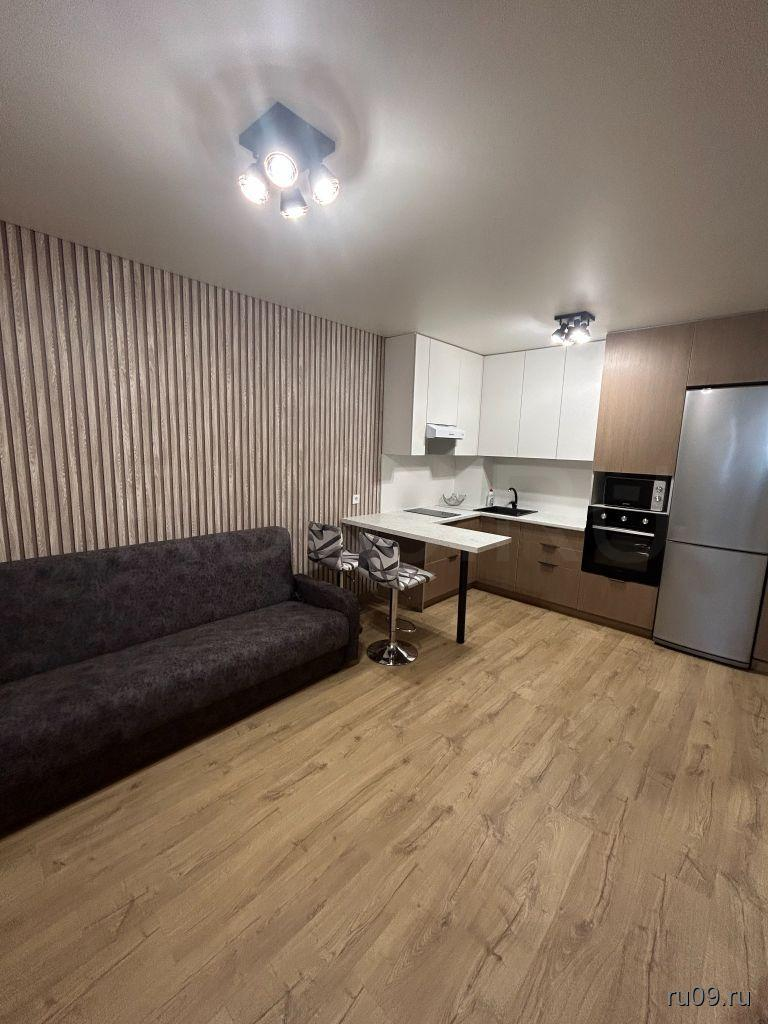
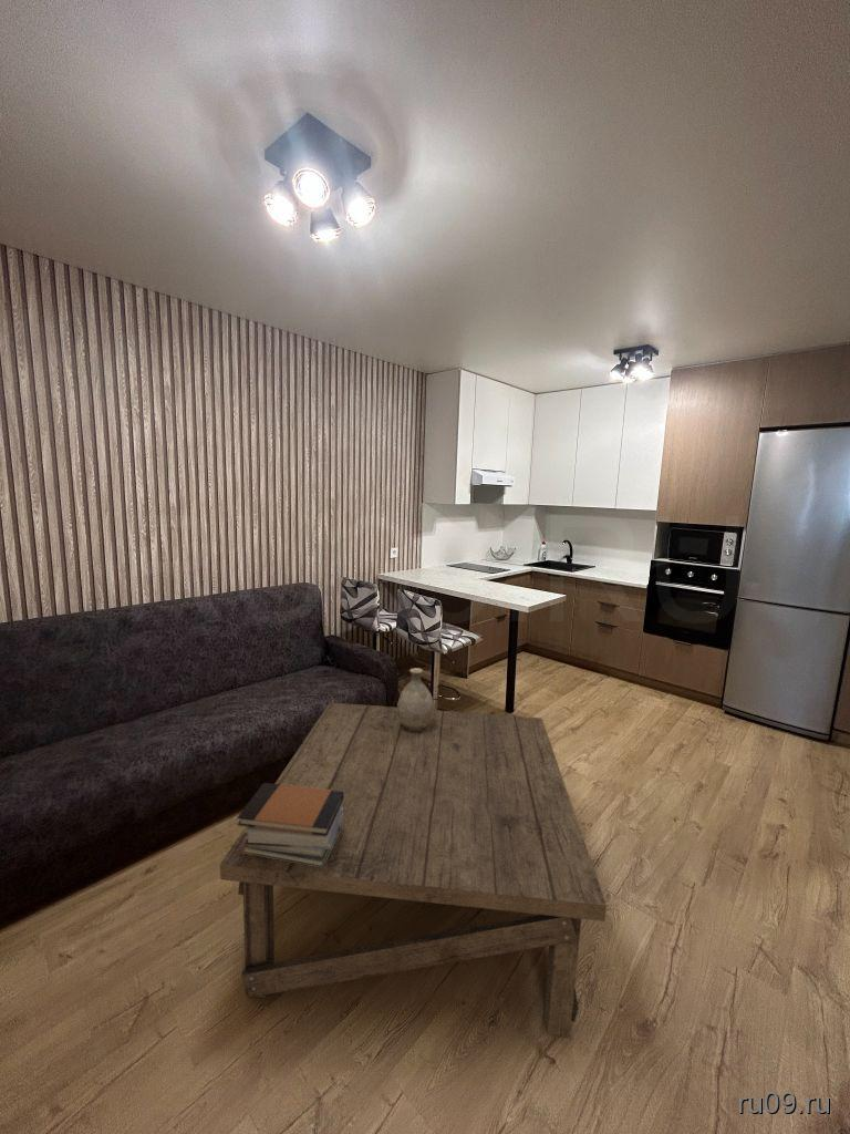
+ coffee table [219,701,608,1039]
+ vase [396,667,435,730]
+ book stack [236,782,344,868]
